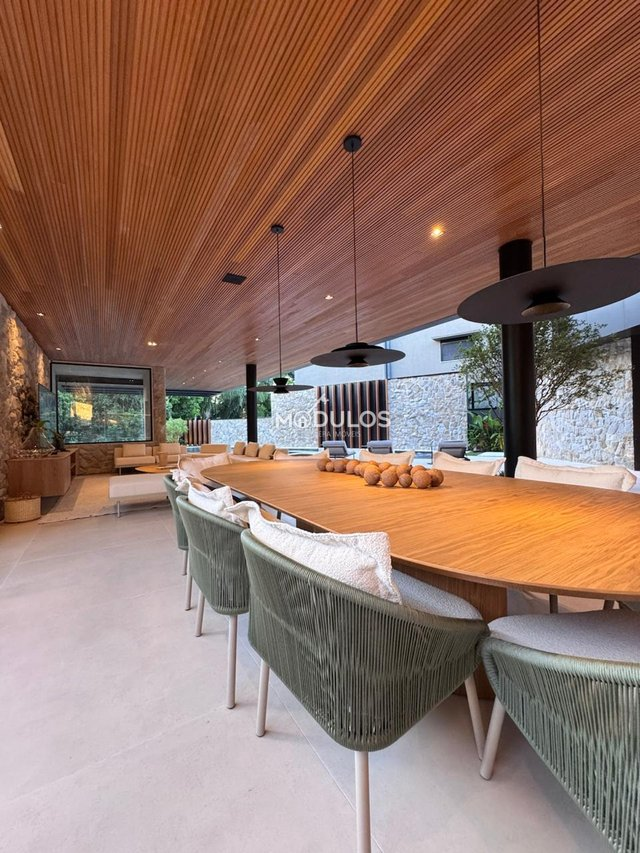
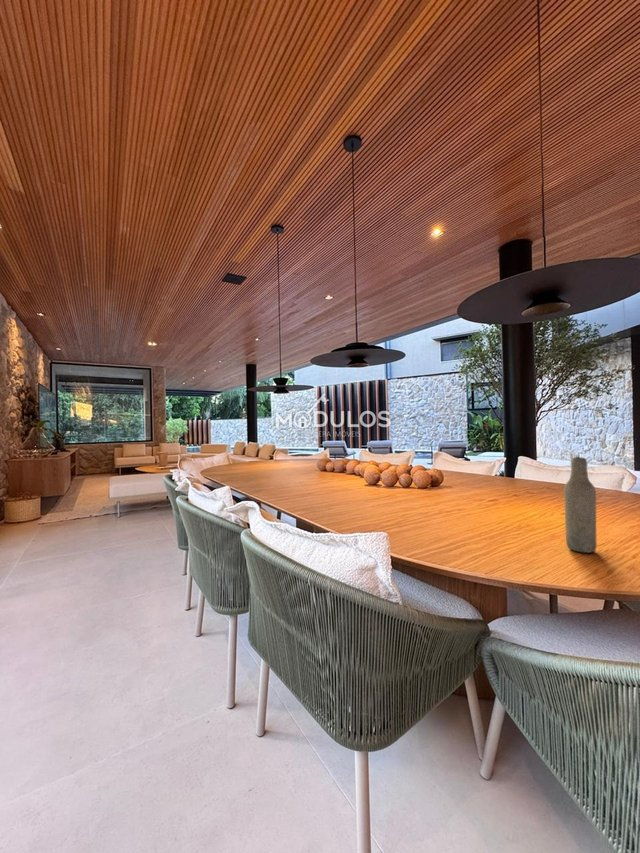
+ bottle [563,456,598,554]
